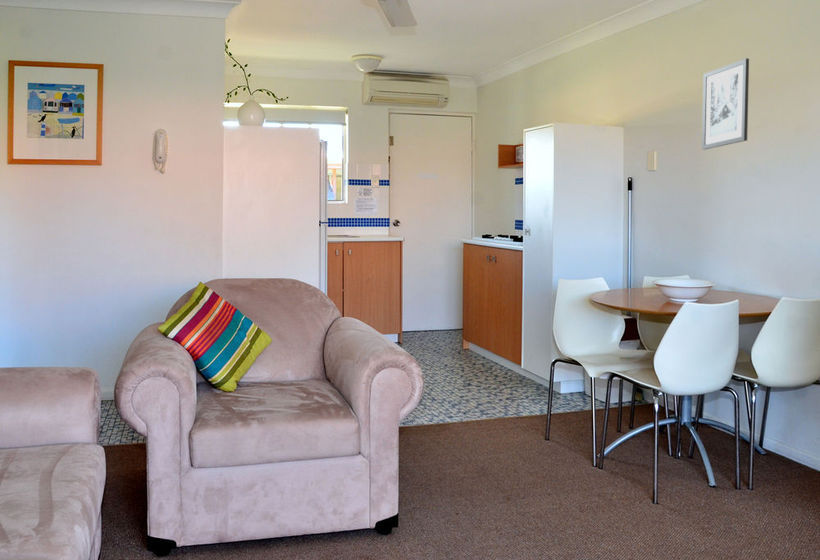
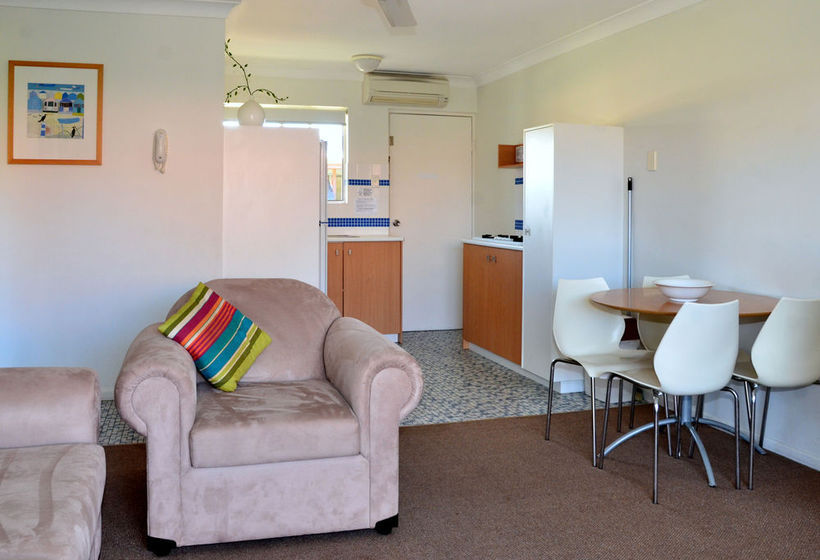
- wall art [701,57,750,151]
